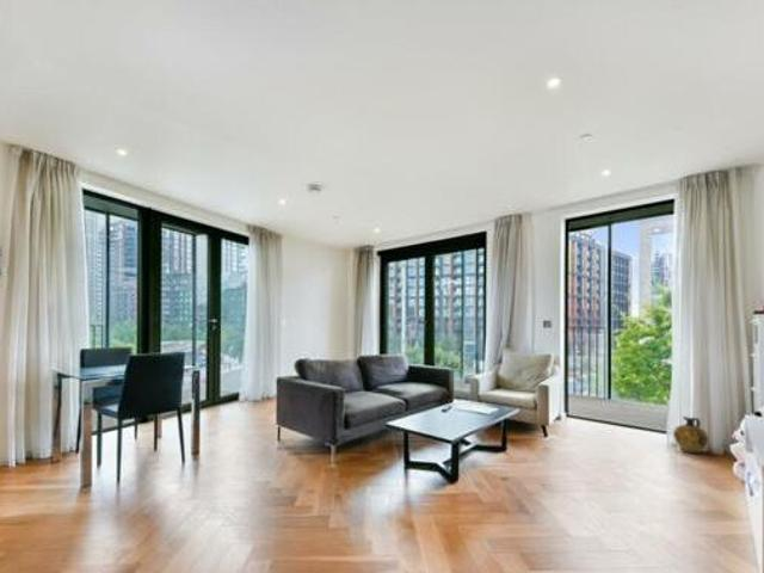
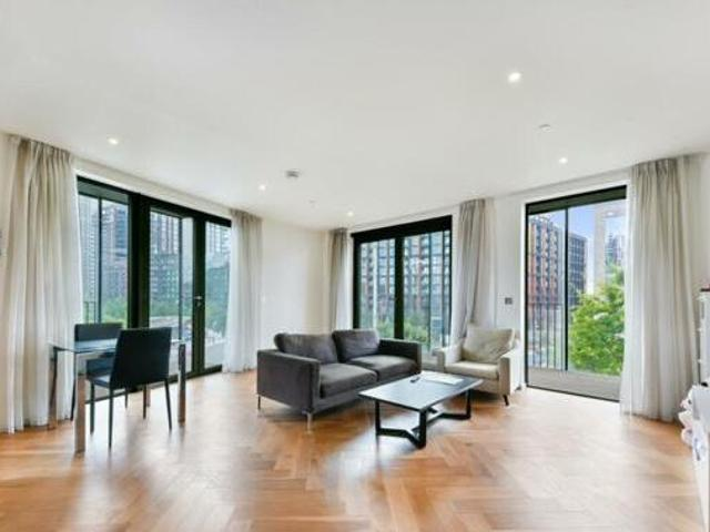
- ceramic jug [672,415,709,455]
